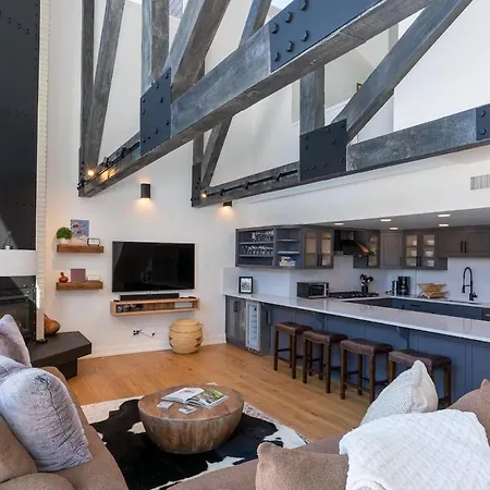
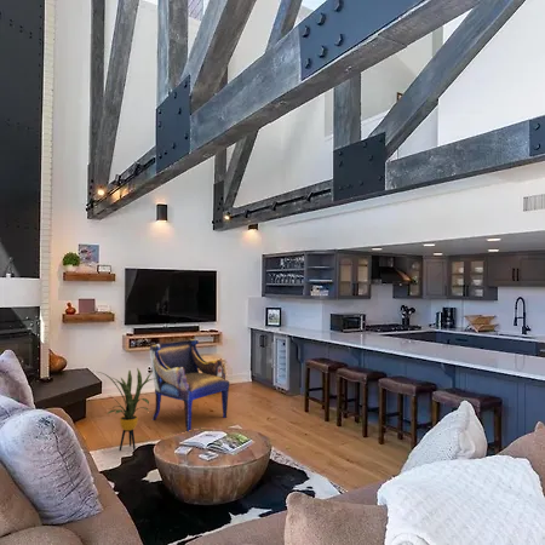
+ armchair [149,338,231,432]
+ house plant [91,367,157,452]
